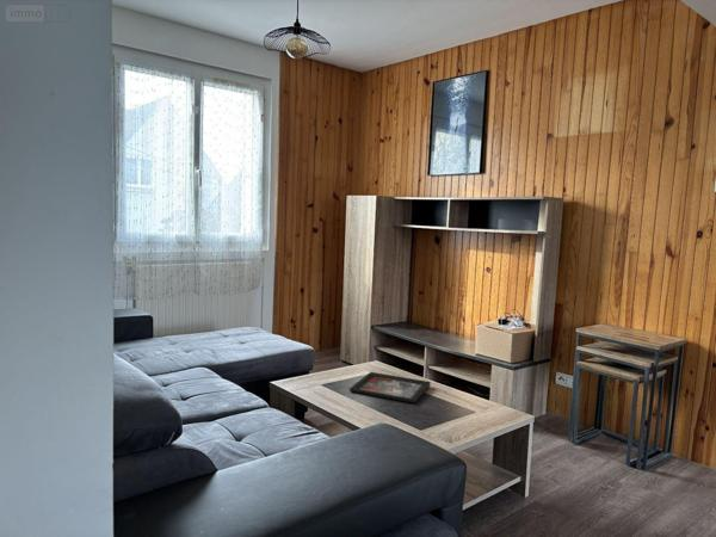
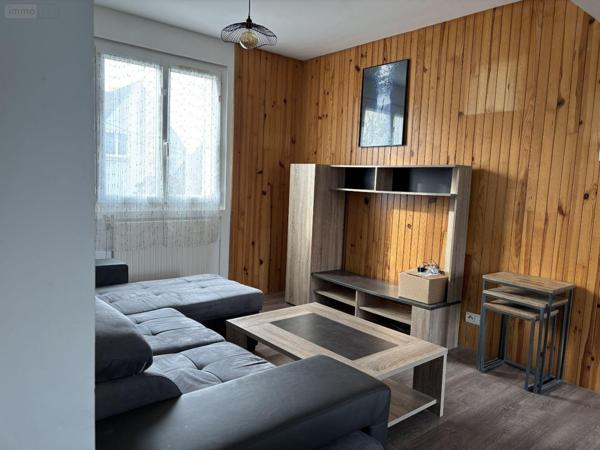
- decorative tray [348,371,432,403]
